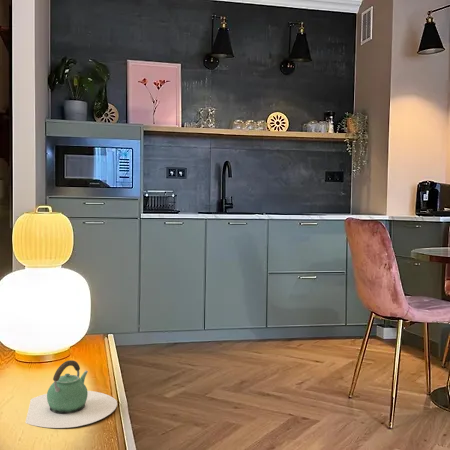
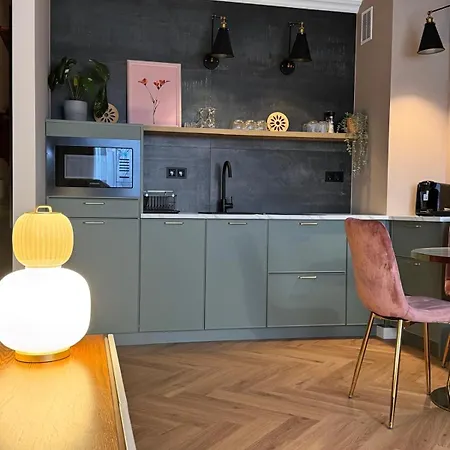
- teapot [24,359,118,429]
